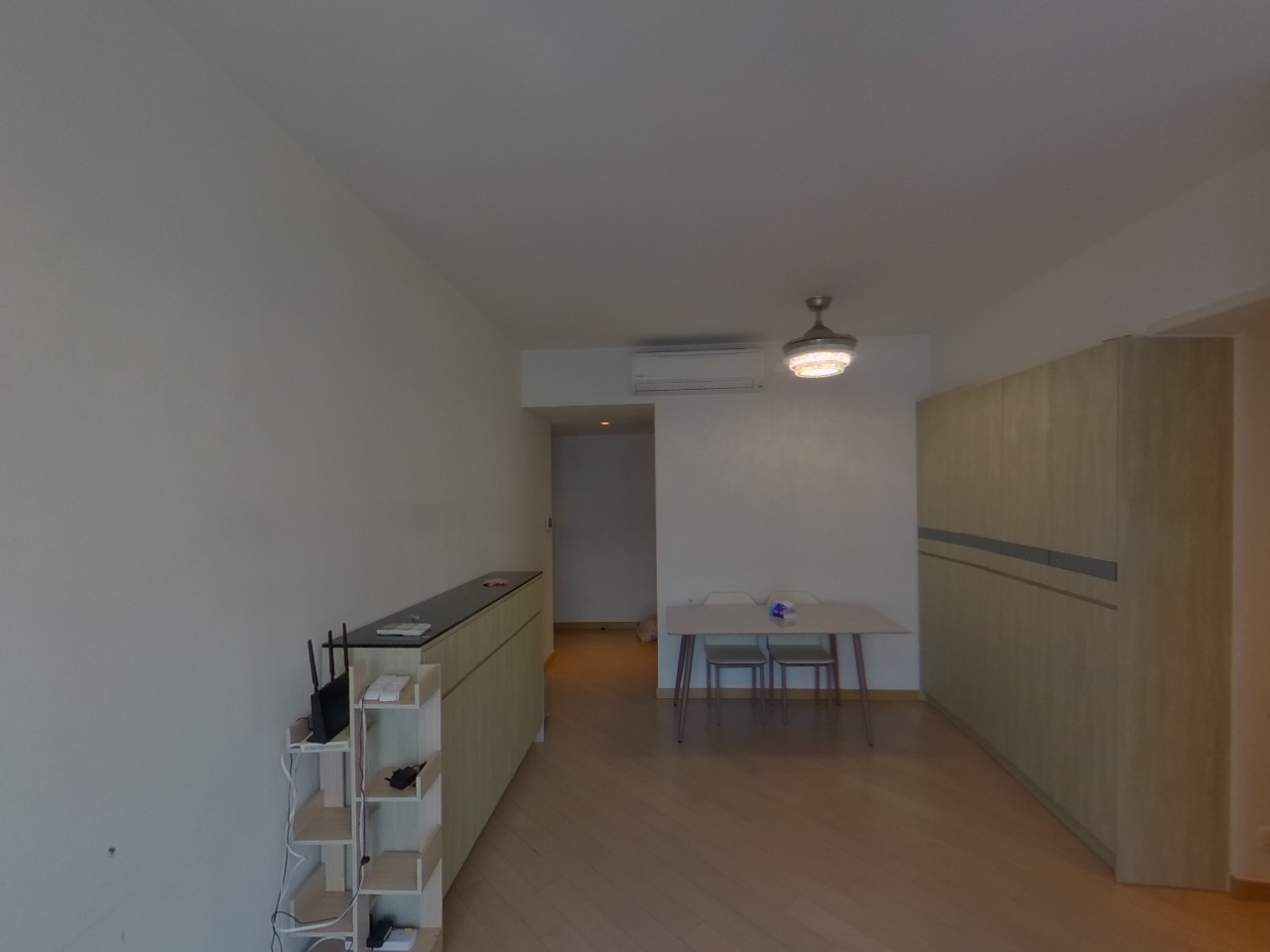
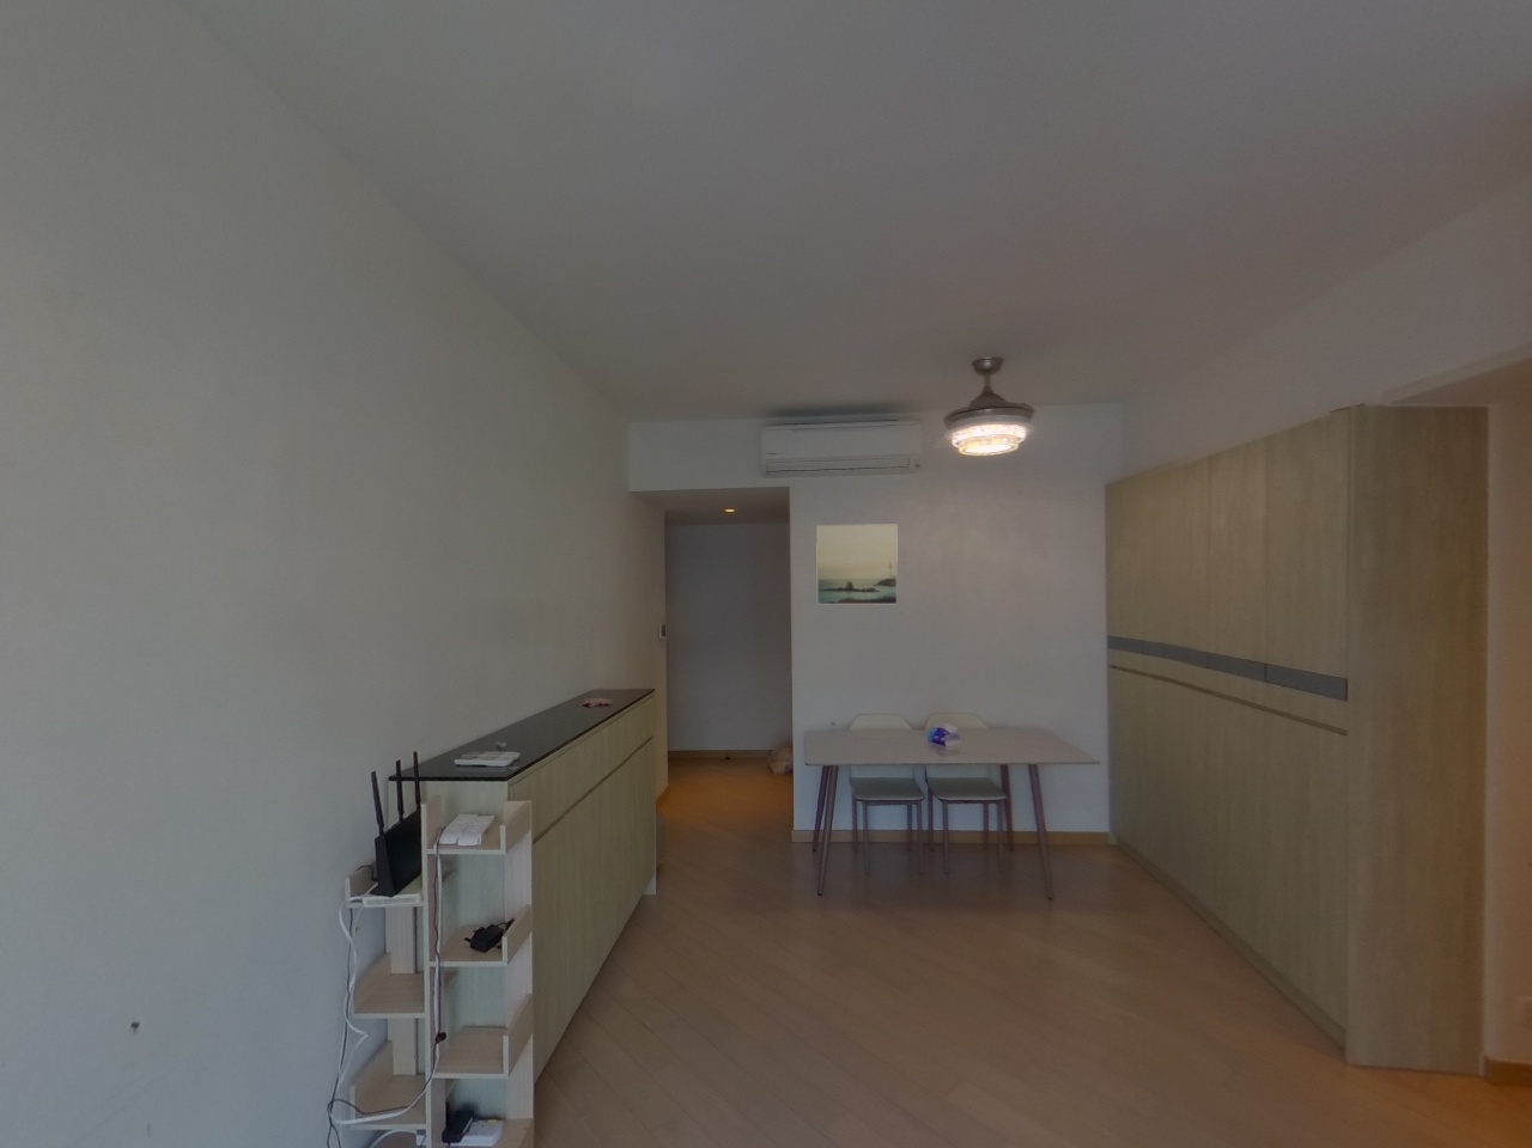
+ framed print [815,523,899,605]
